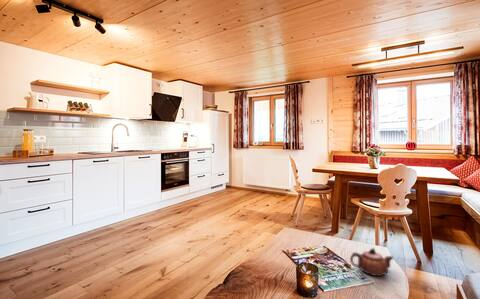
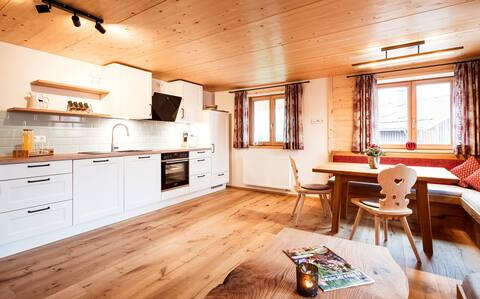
- teapot [349,247,395,277]
